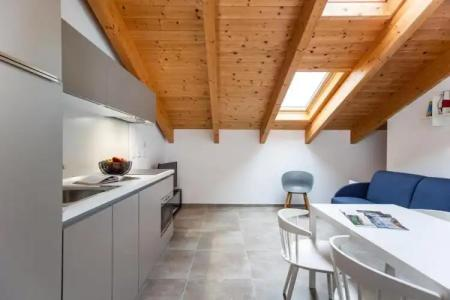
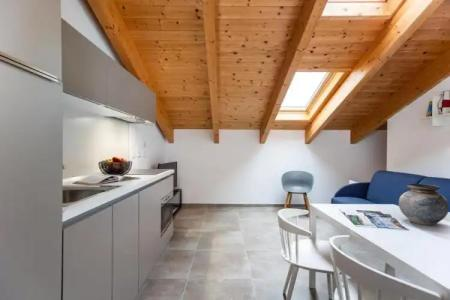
+ vase [398,183,450,226]
